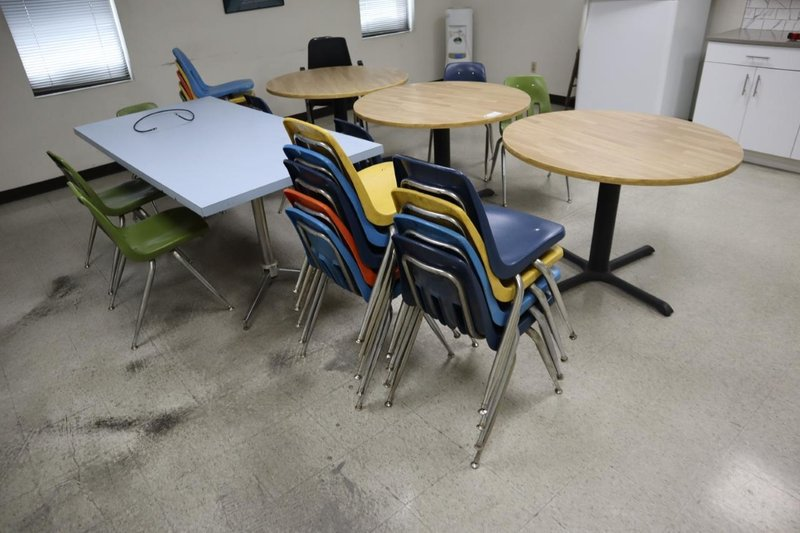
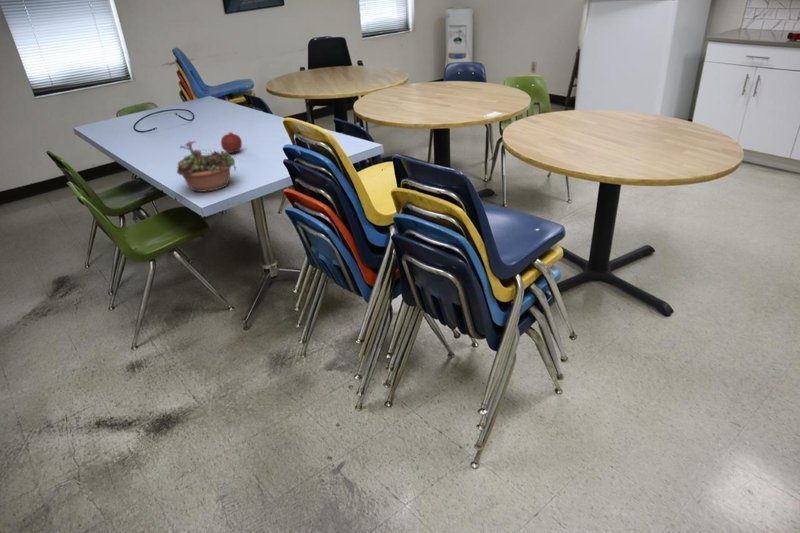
+ succulent planter [176,140,237,193]
+ fruit [220,131,243,154]
